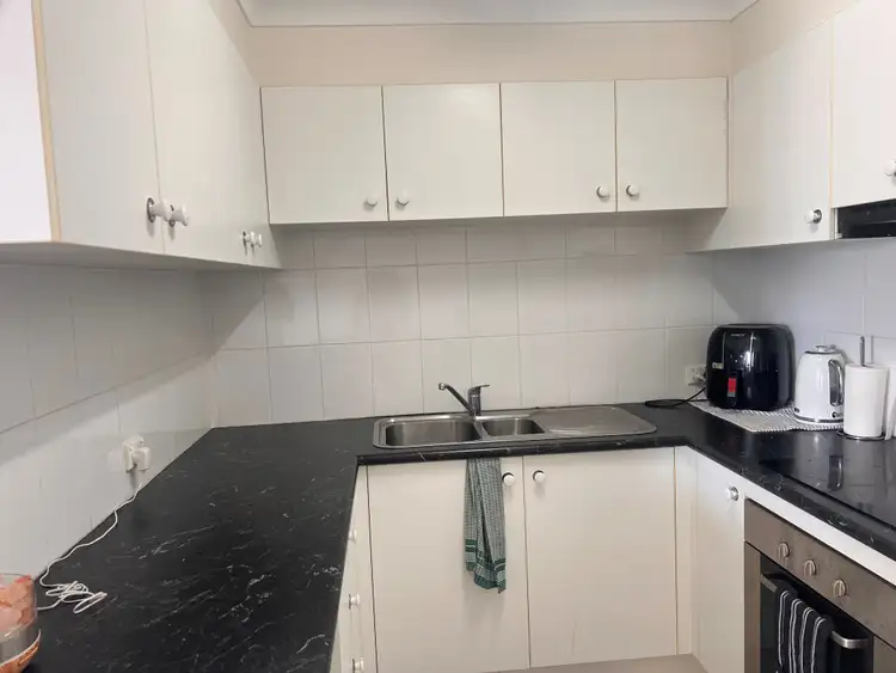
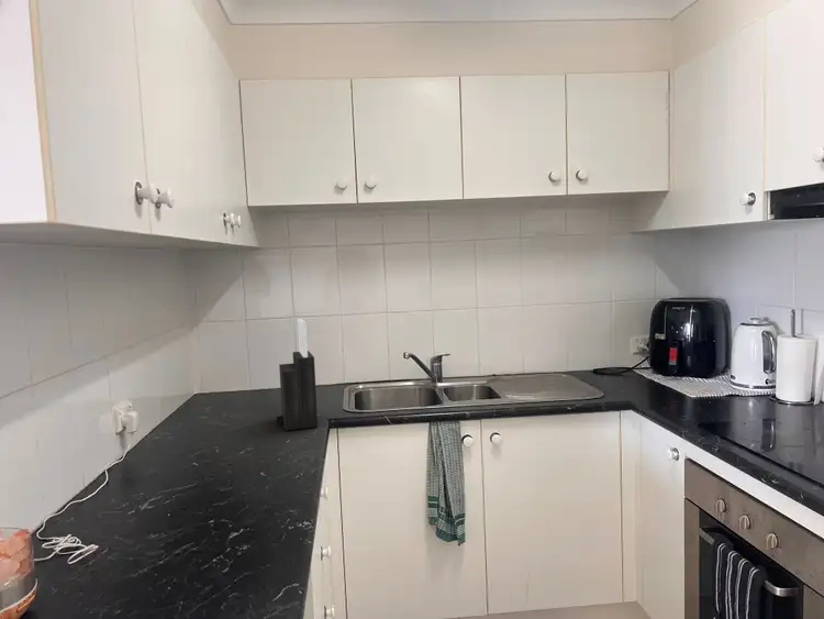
+ knife block [276,318,319,431]
